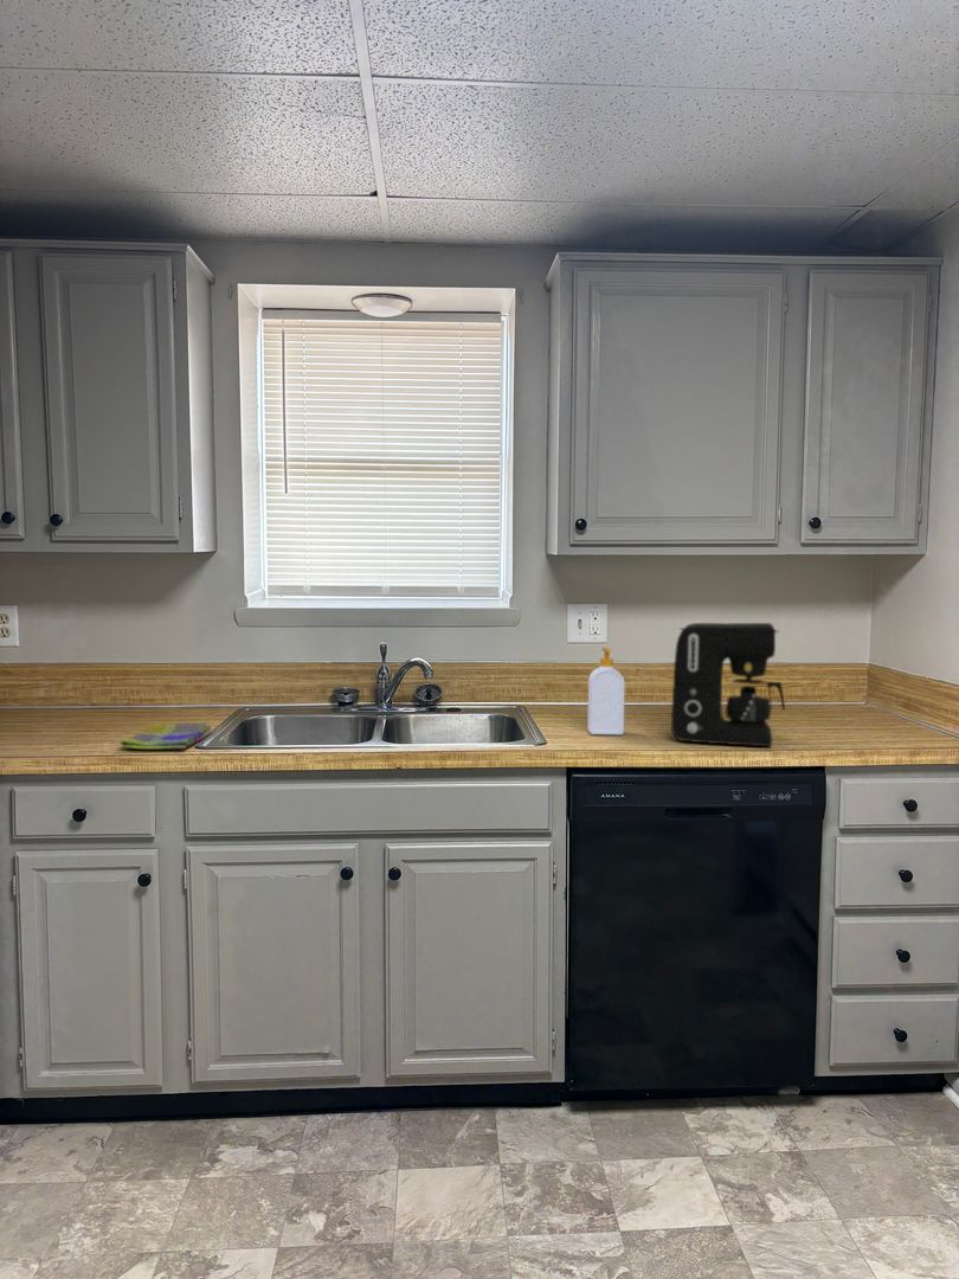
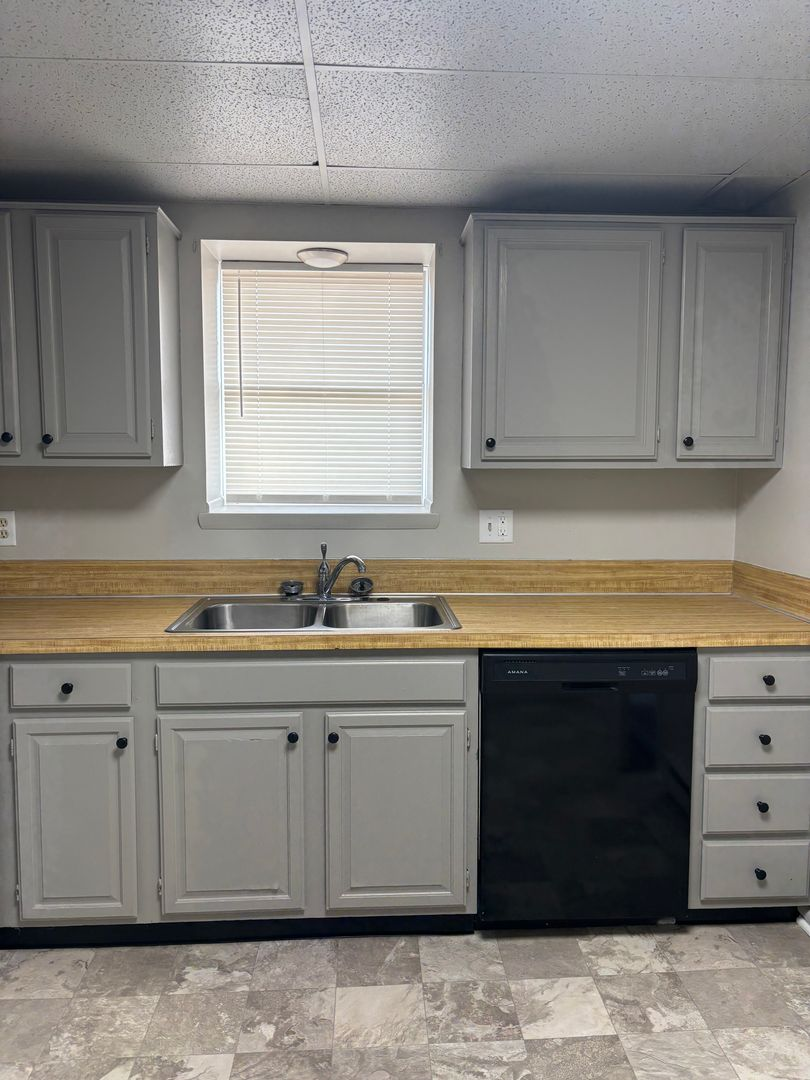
- coffee maker [670,622,786,747]
- dish towel [118,721,213,751]
- soap bottle [586,647,626,735]
